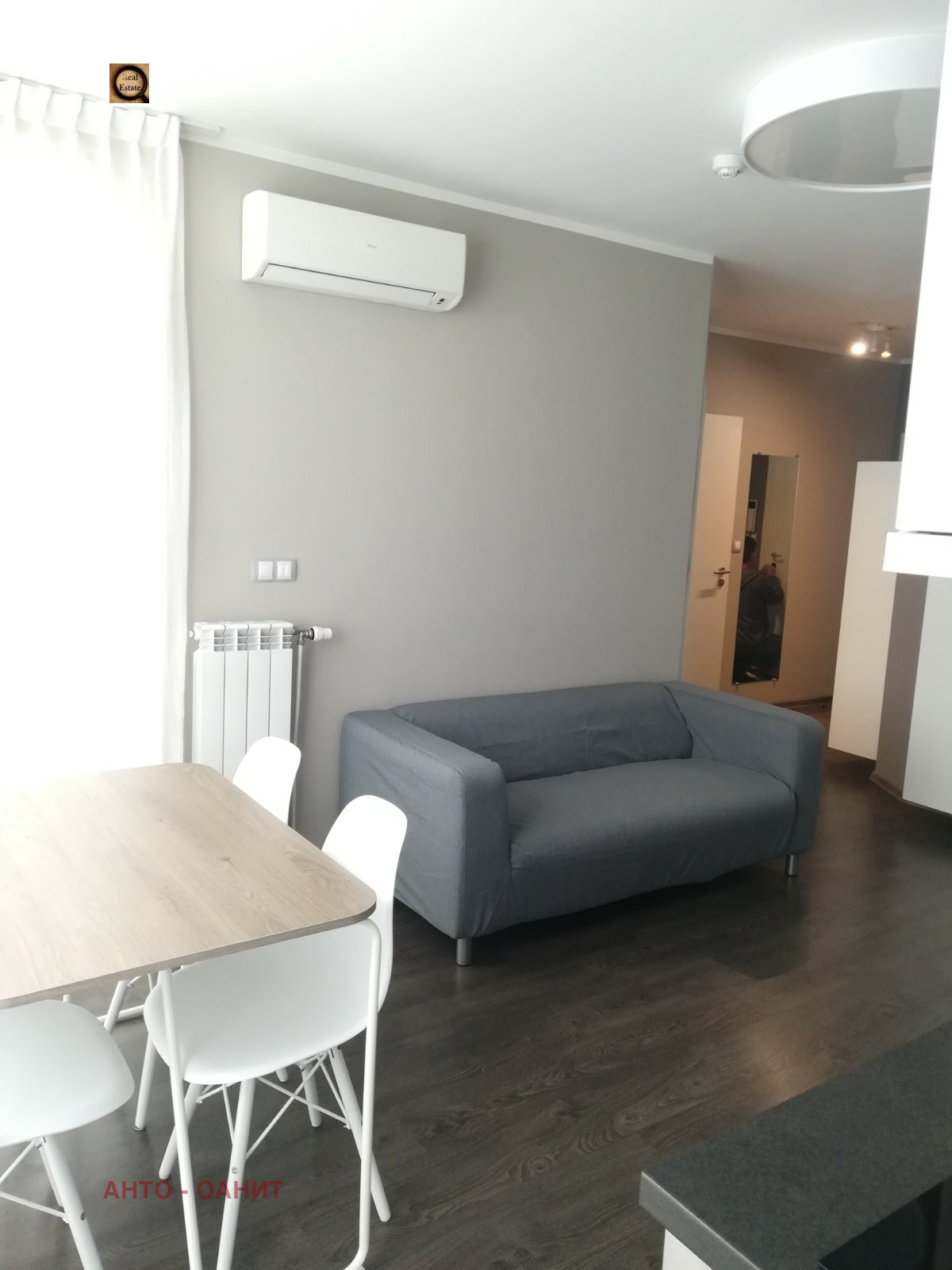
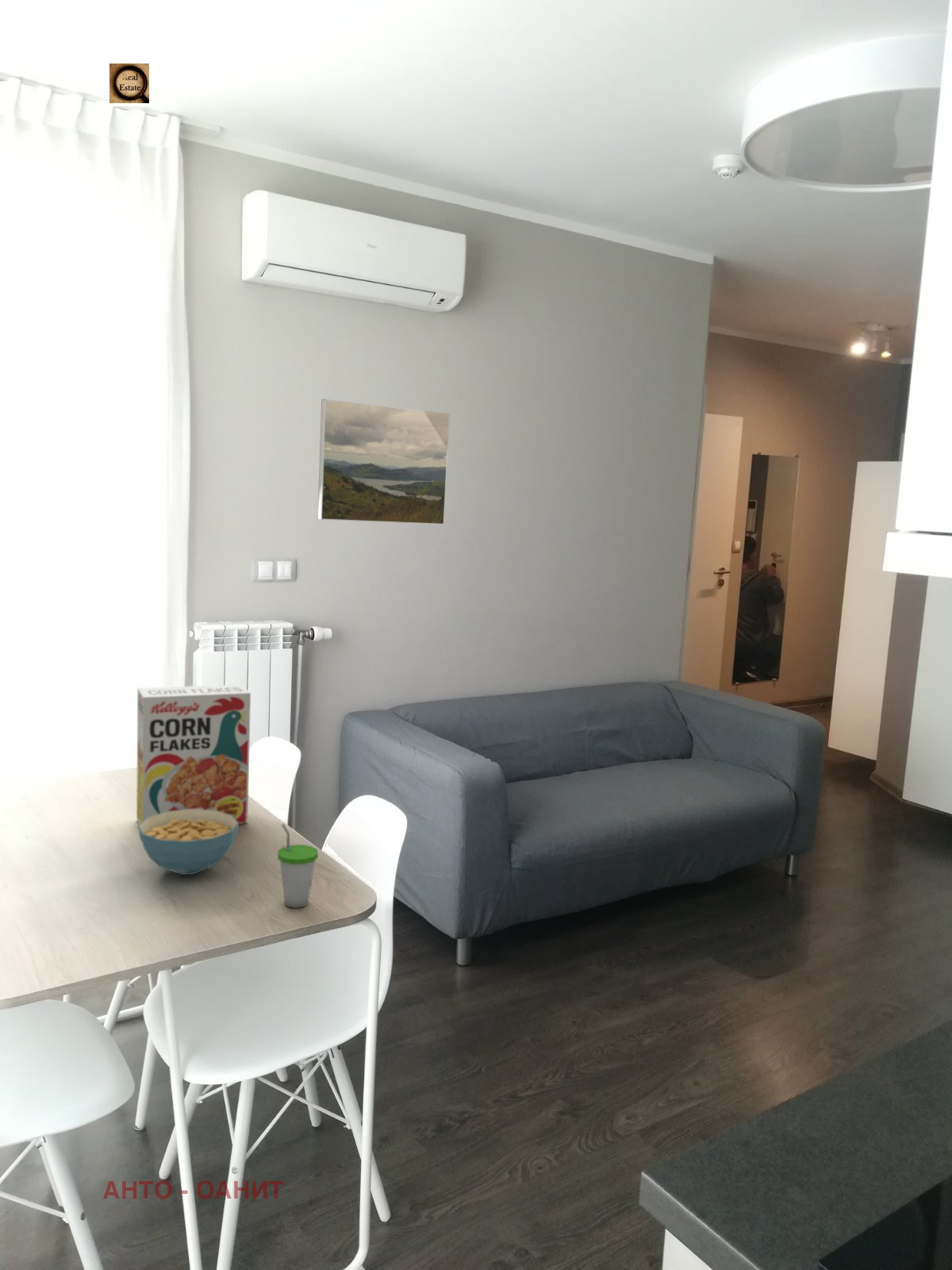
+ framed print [317,398,451,525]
+ cereal bowl [137,809,240,876]
+ cup [277,823,319,909]
+ cereal box [136,683,251,825]
